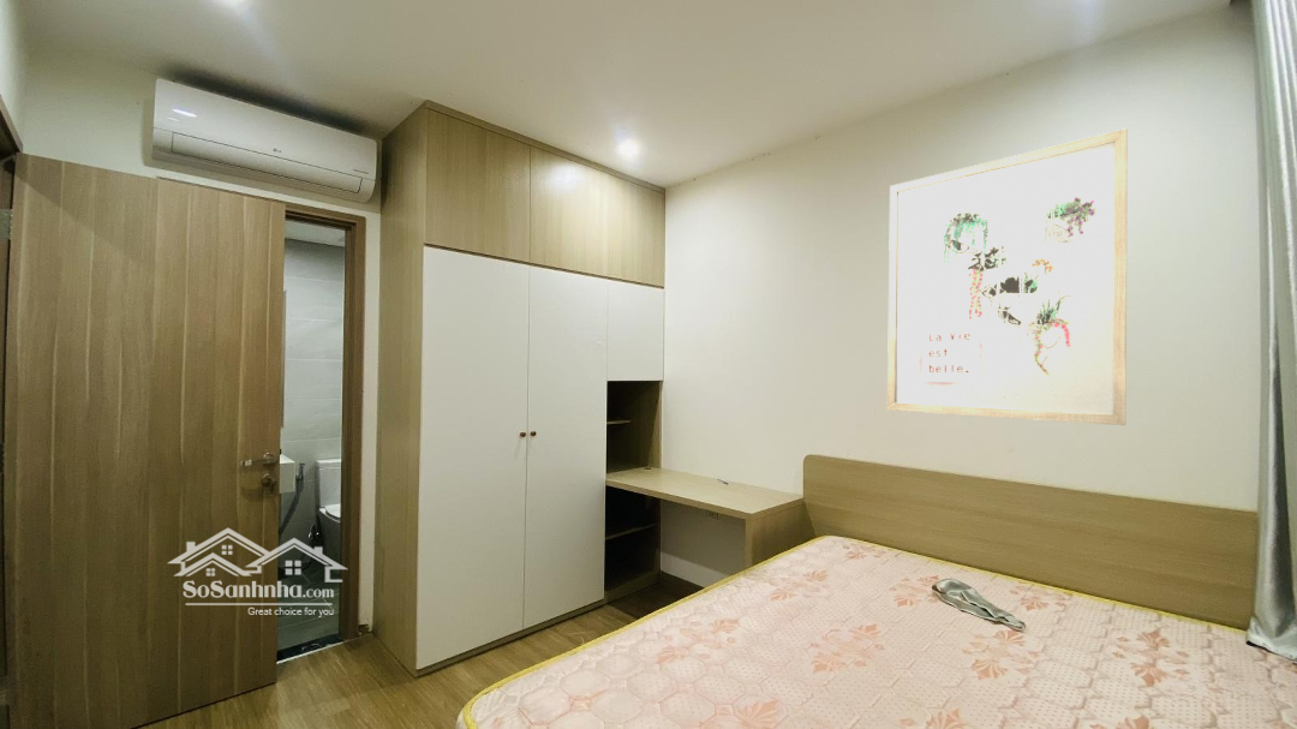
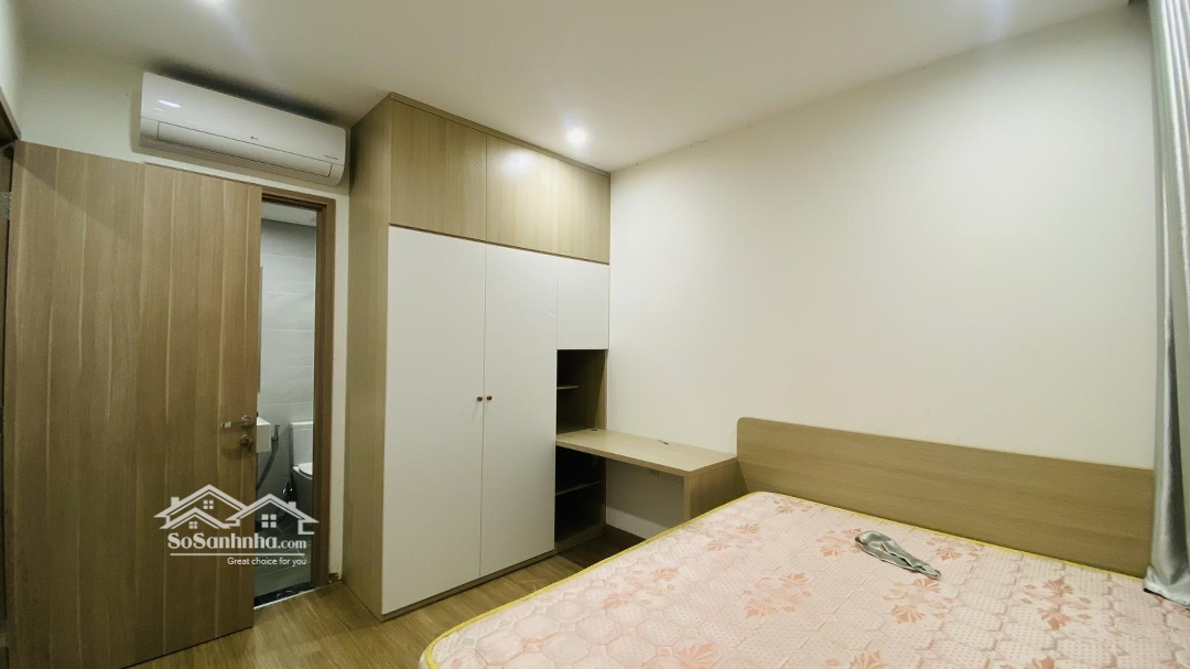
- wall art [886,127,1129,426]
